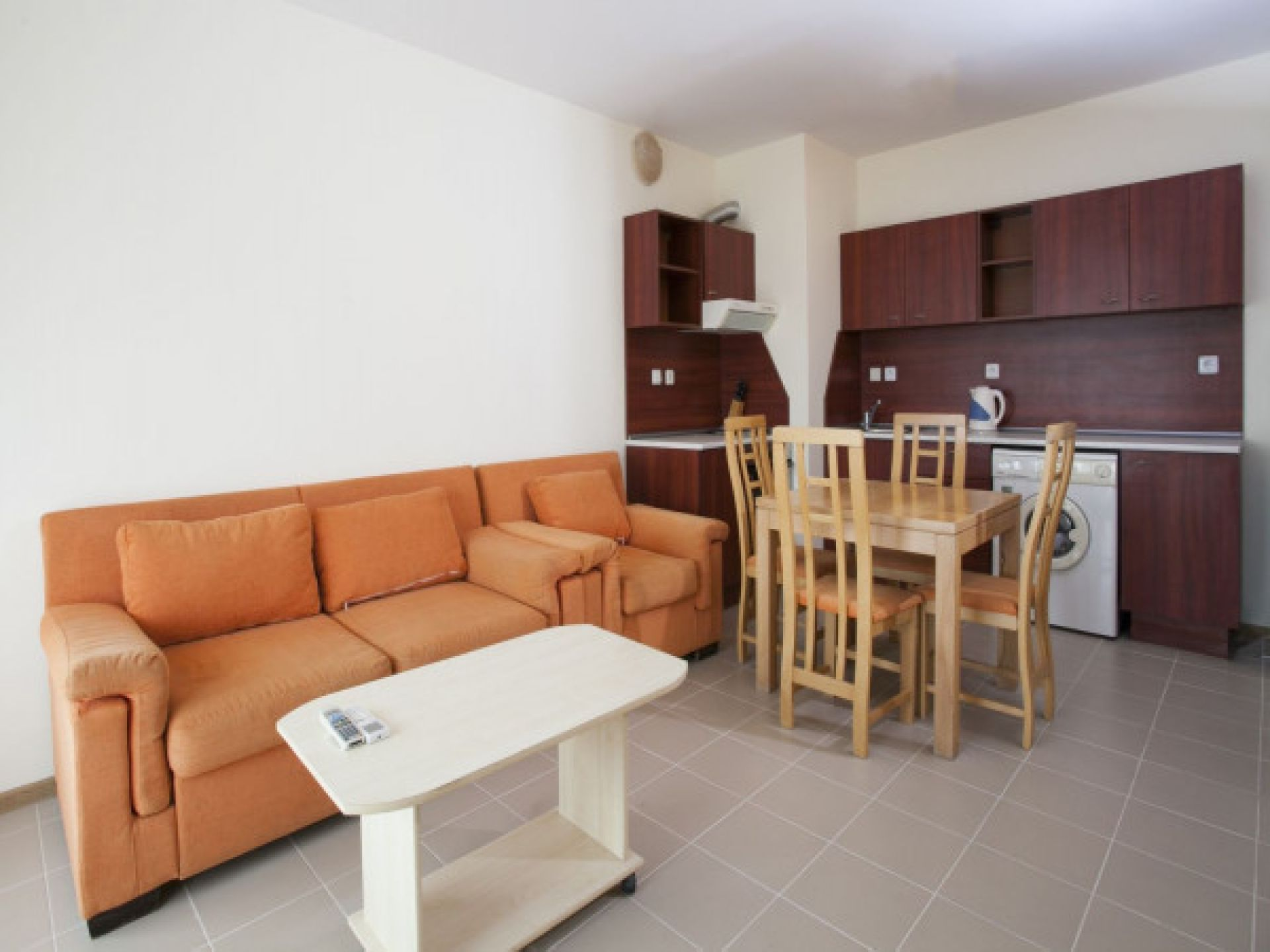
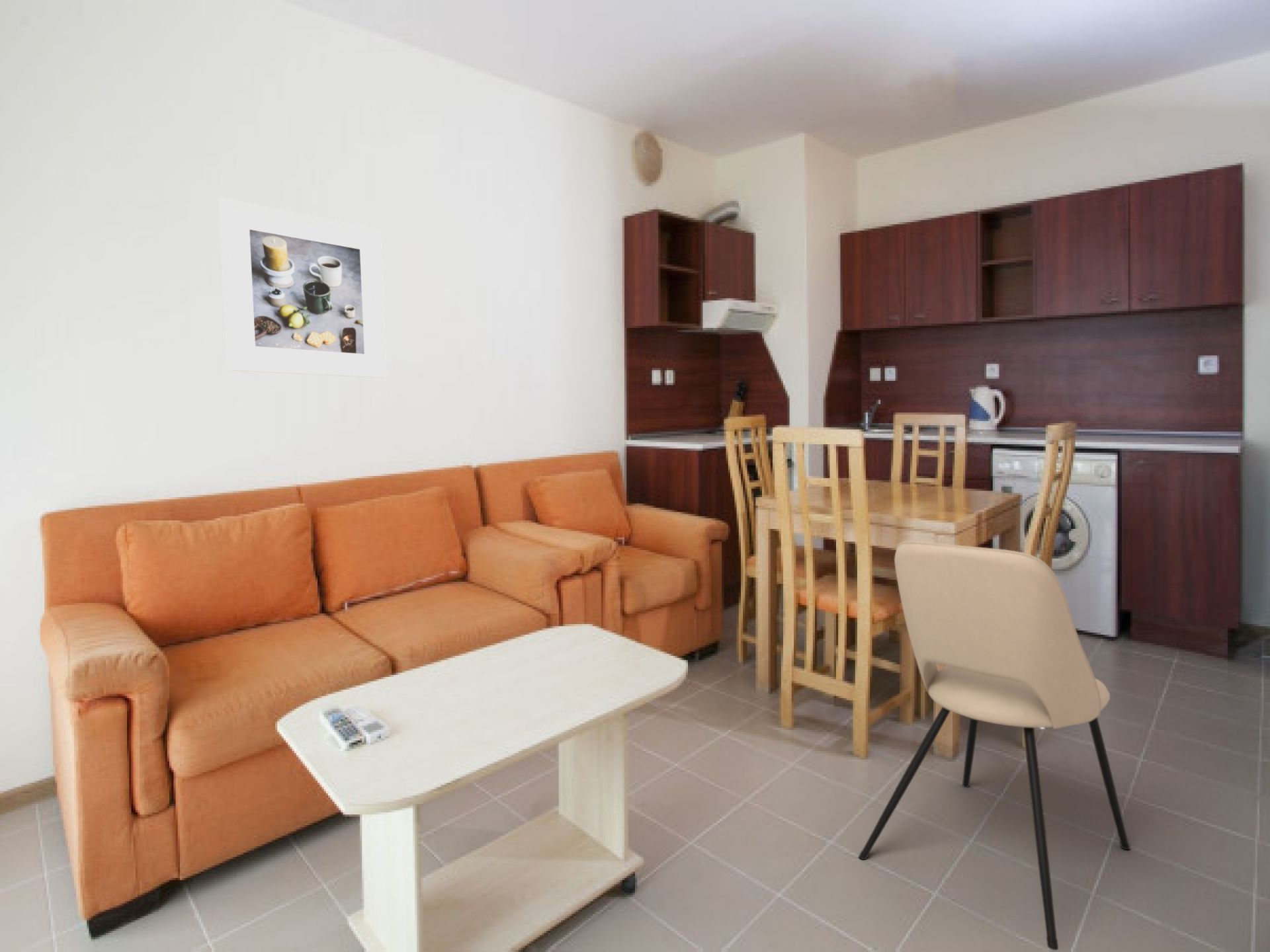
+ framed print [218,197,388,379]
+ dining chair [858,541,1131,951]
